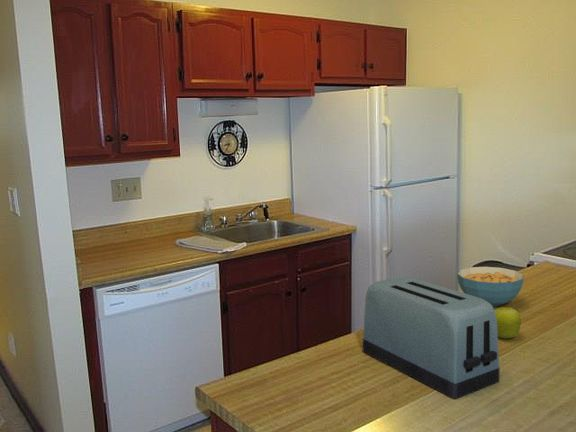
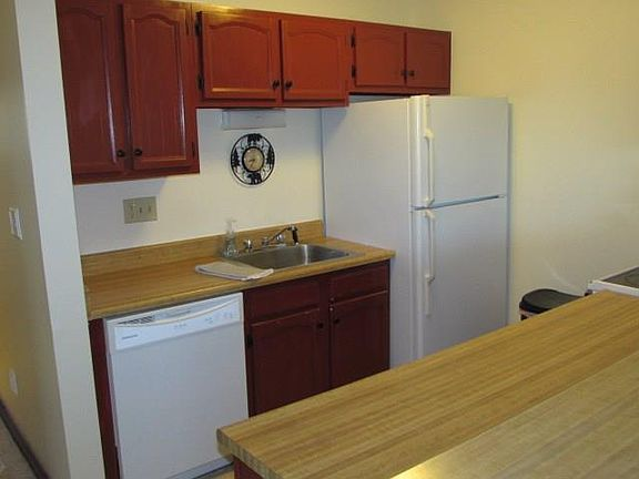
- fruit [494,306,522,340]
- cereal bowl [456,266,525,308]
- toaster [362,276,501,400]
